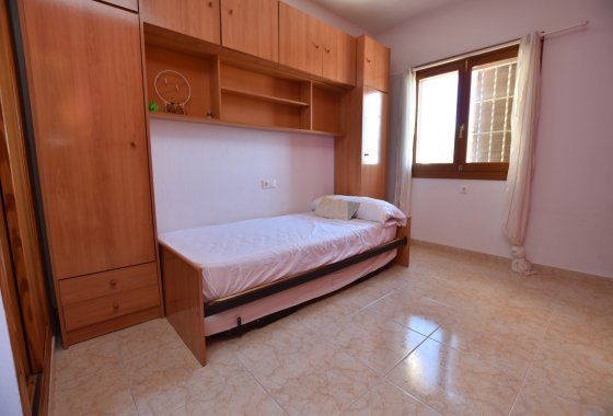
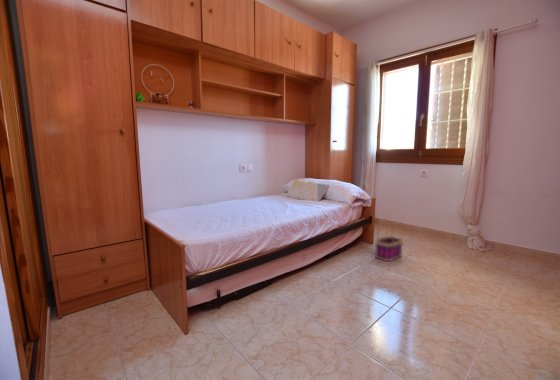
+ basket [374,217,404,262]
